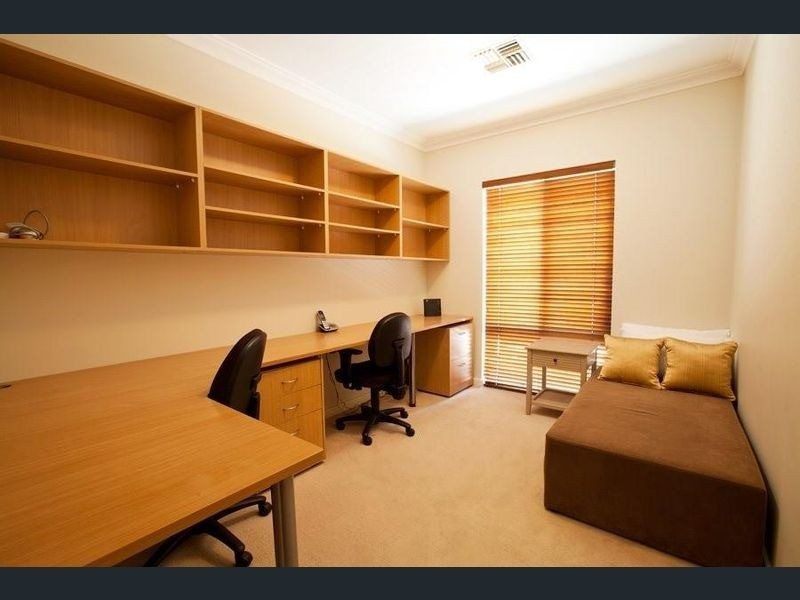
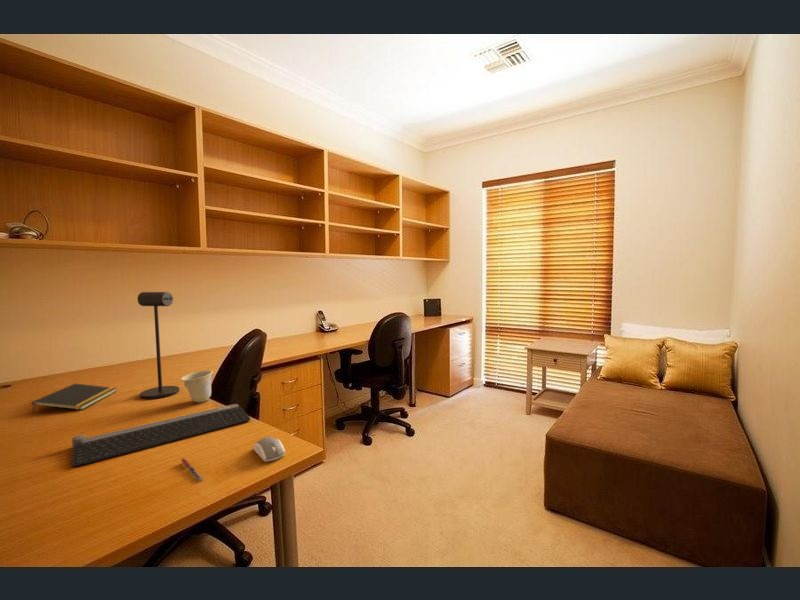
+ pen [181,457,204,482]
+ desk lamp [137,291,180,399]
+ computer mouse [253,436,286,462]
+ cup [180,369,214,403]
+ computer keyboard [71,403,251,468]
+ notepad [31,382,118,415]
